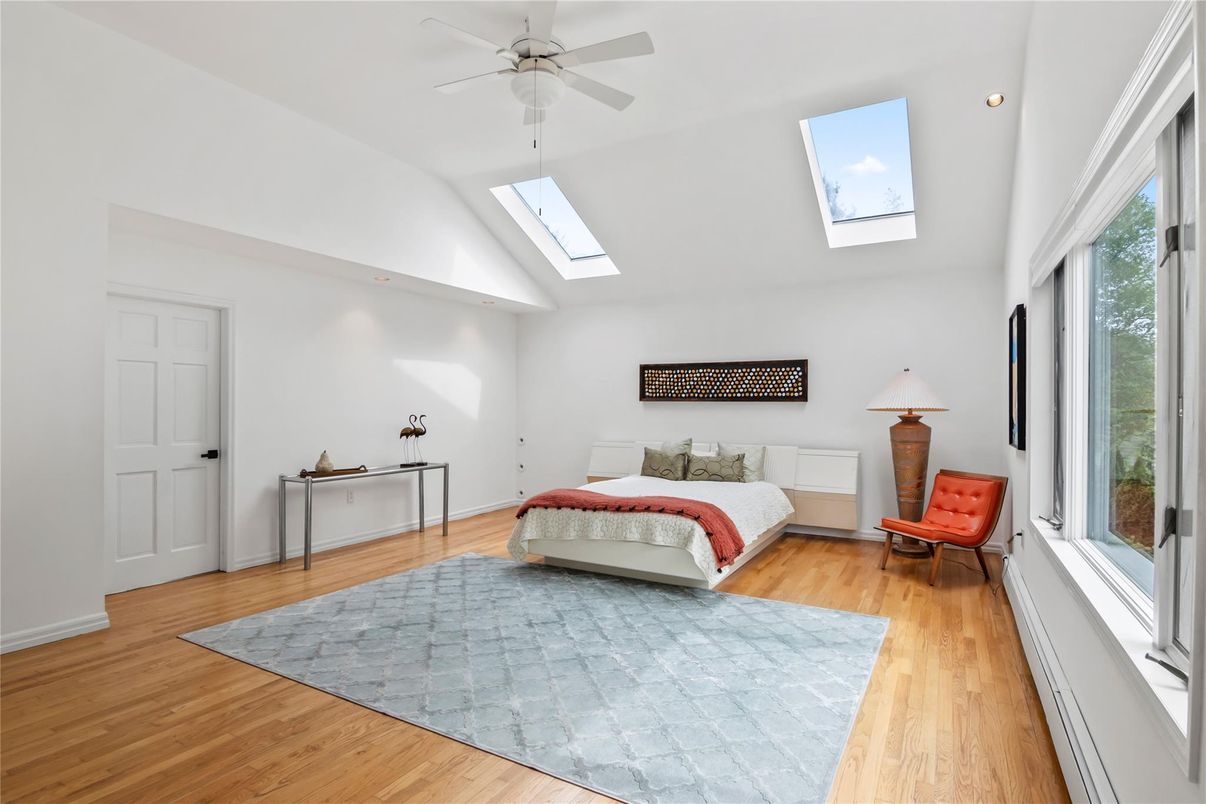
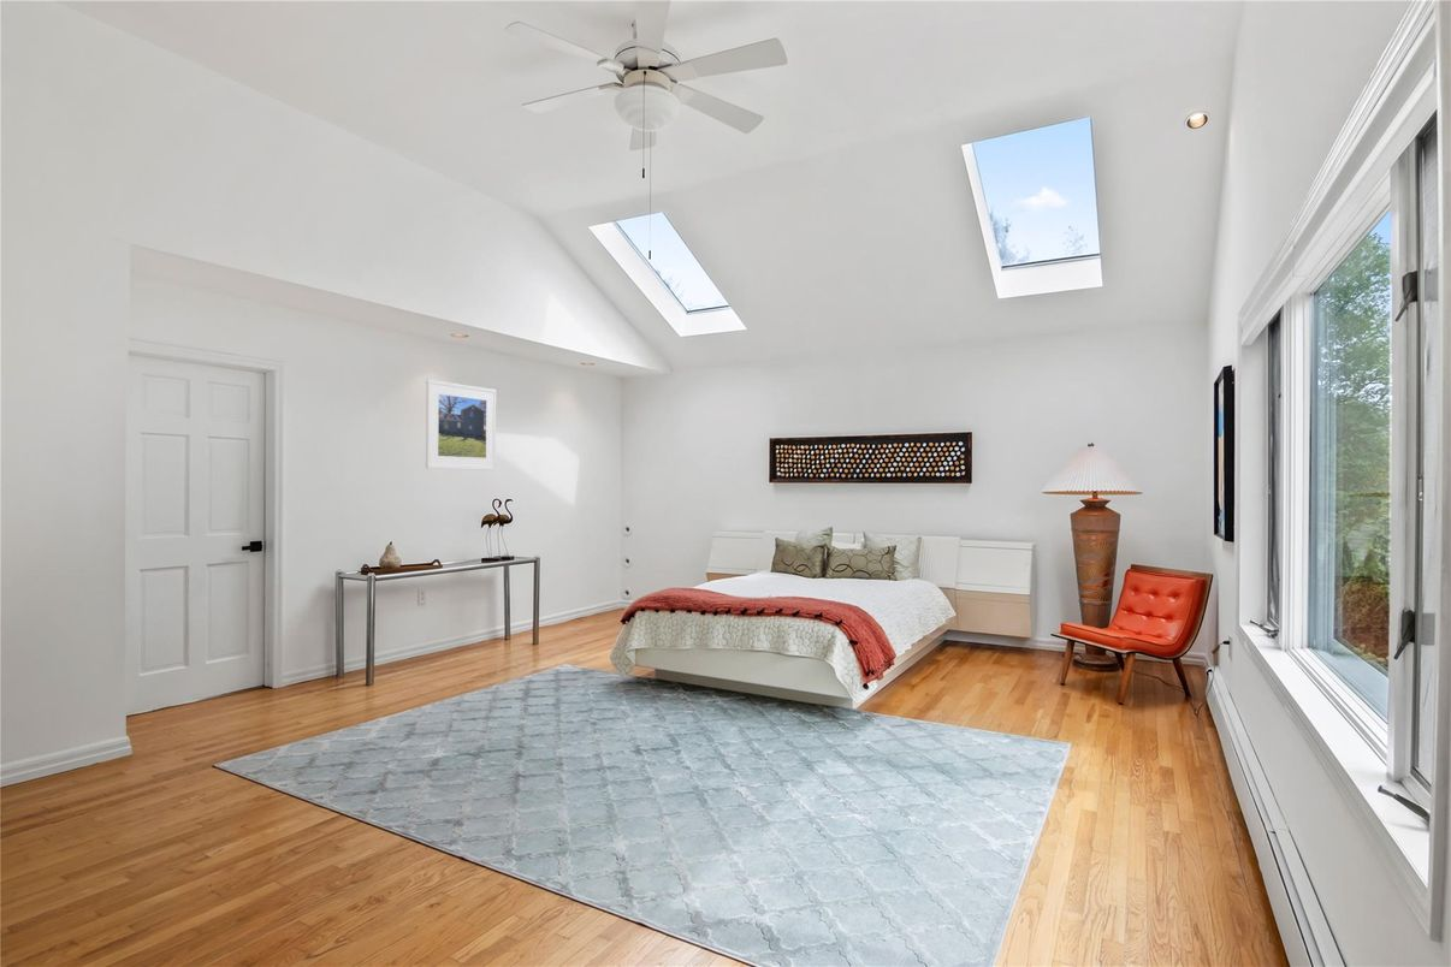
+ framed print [425,379,497,471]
